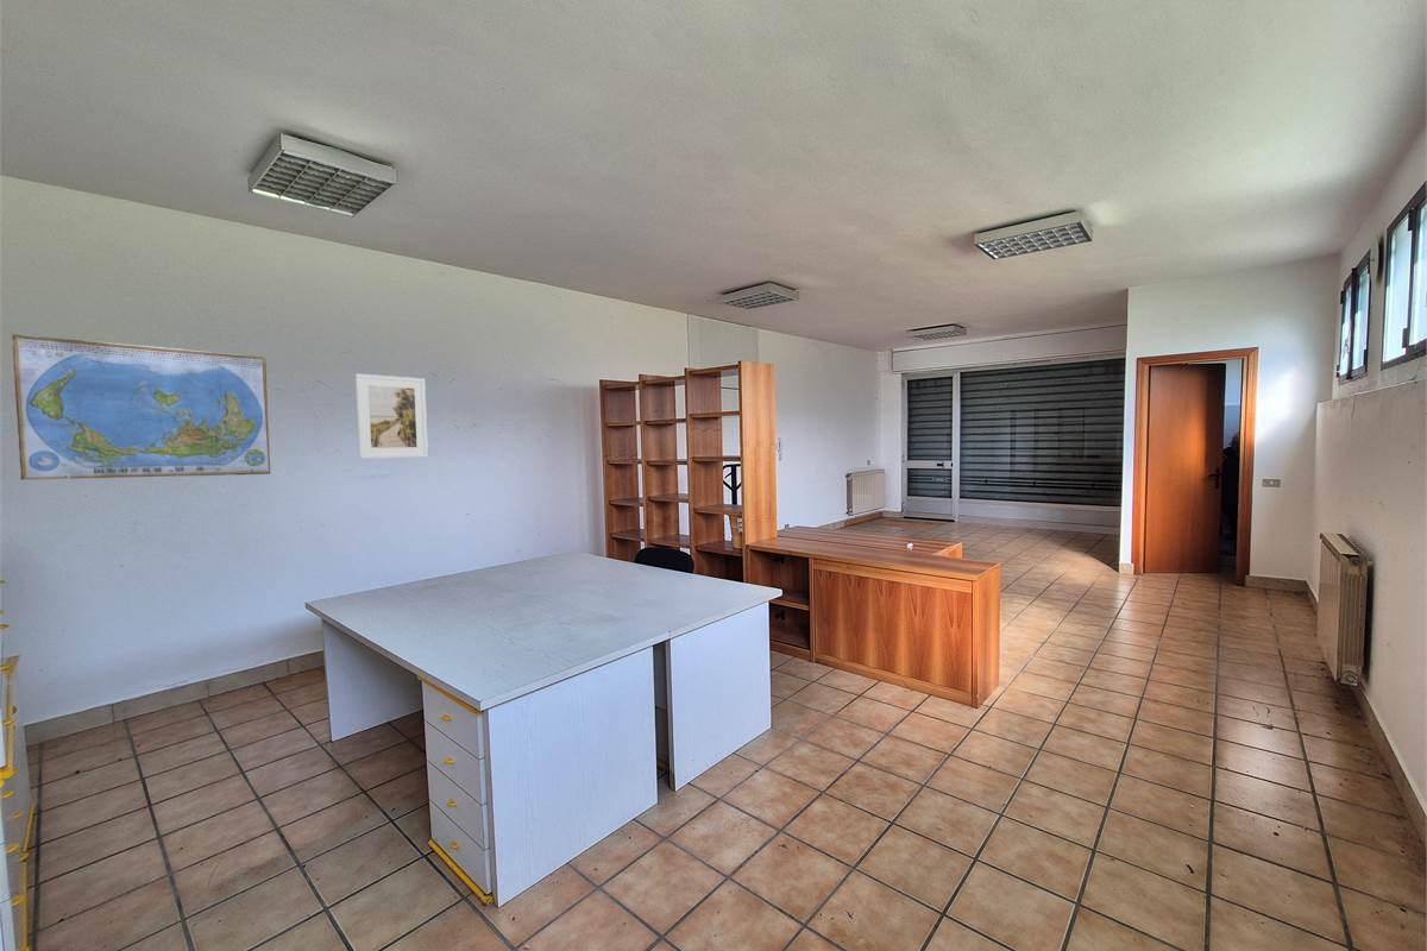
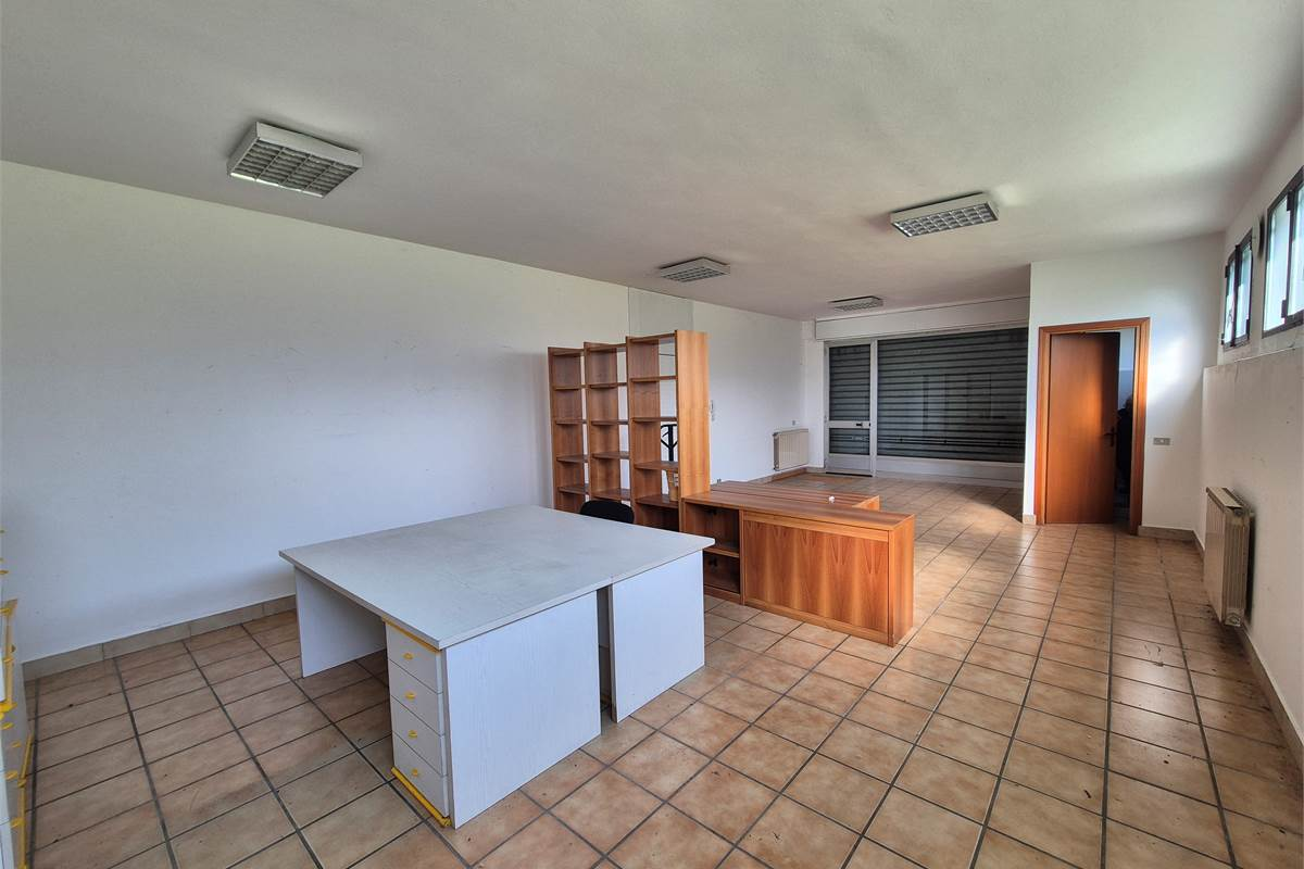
- world map [11,333,271,481]
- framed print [354,373,429,460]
